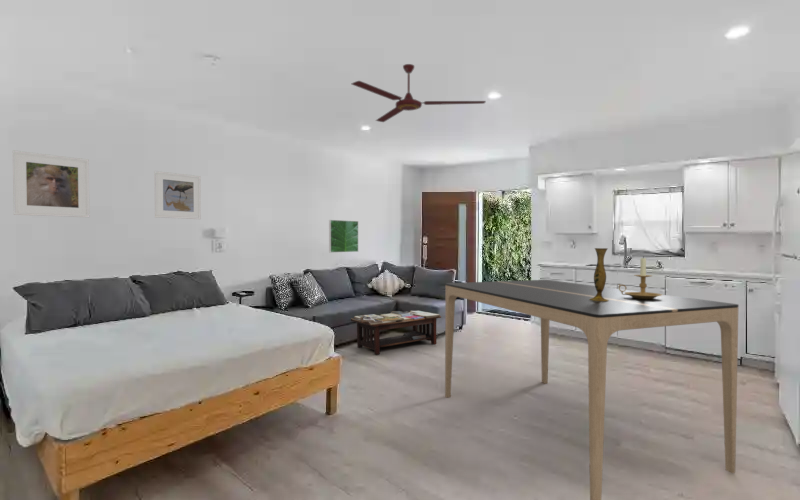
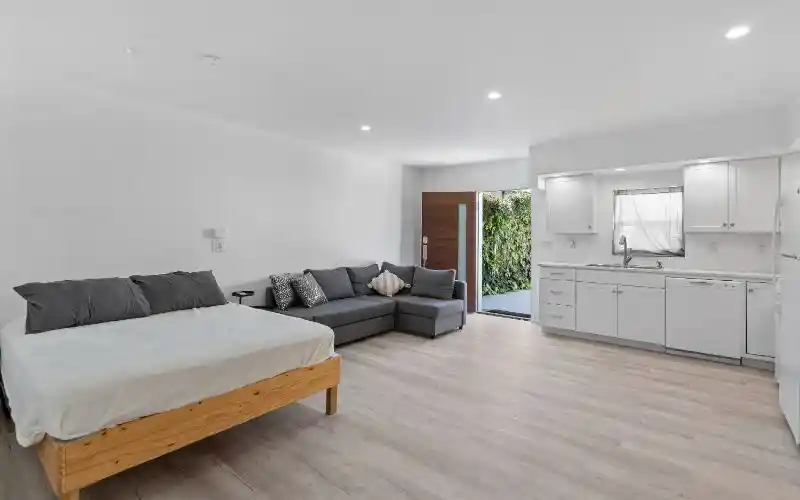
- ceiling fan [351,63,487,123]
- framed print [328,219,359,253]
- candle holder [617,255,663,299]
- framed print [153,170,202,220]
- vase [589,247,609,301]
- dining table [444,279,740,500]
- coffee table [350,310,442,355]
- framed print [12,149,91,218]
